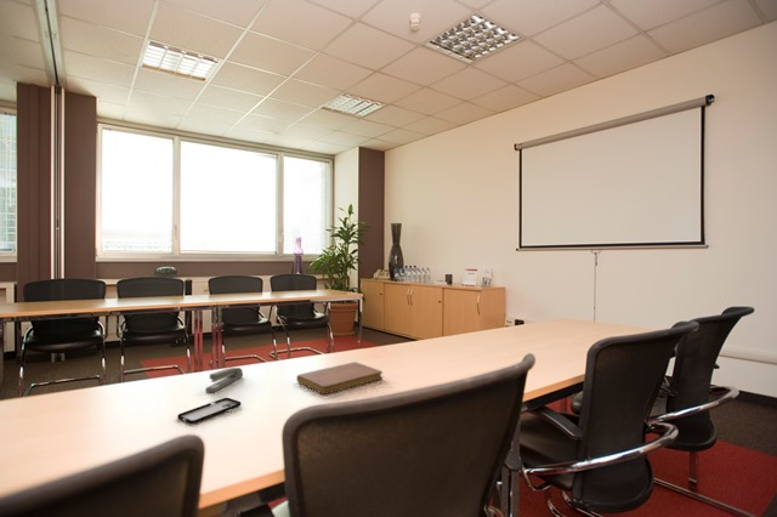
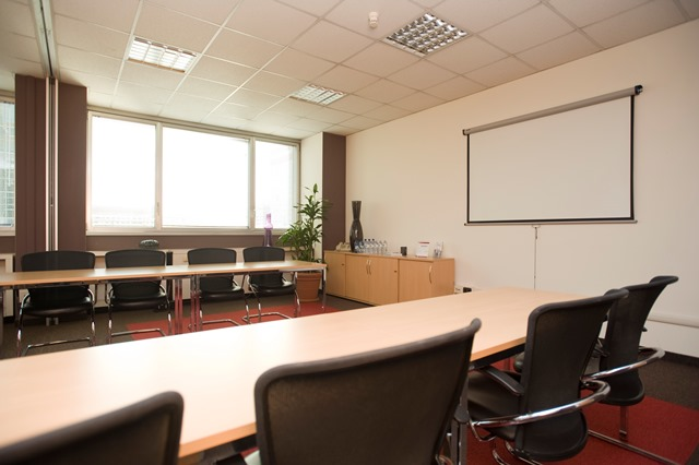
- stapler [204,367,244,393]
- notebook [295,360,384,396]
- smartphone [176,397,242,425]
